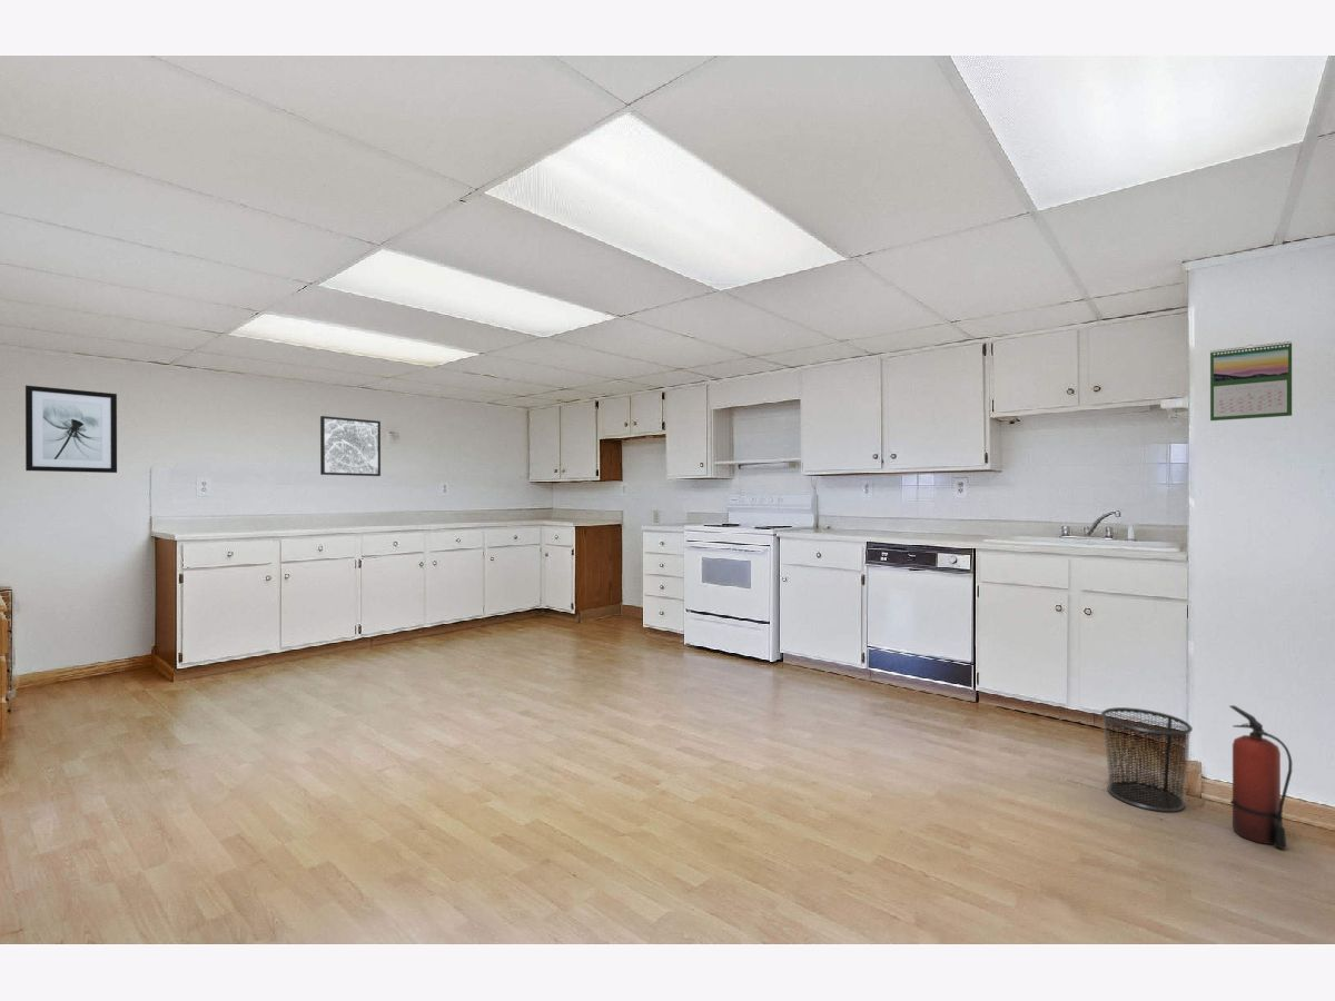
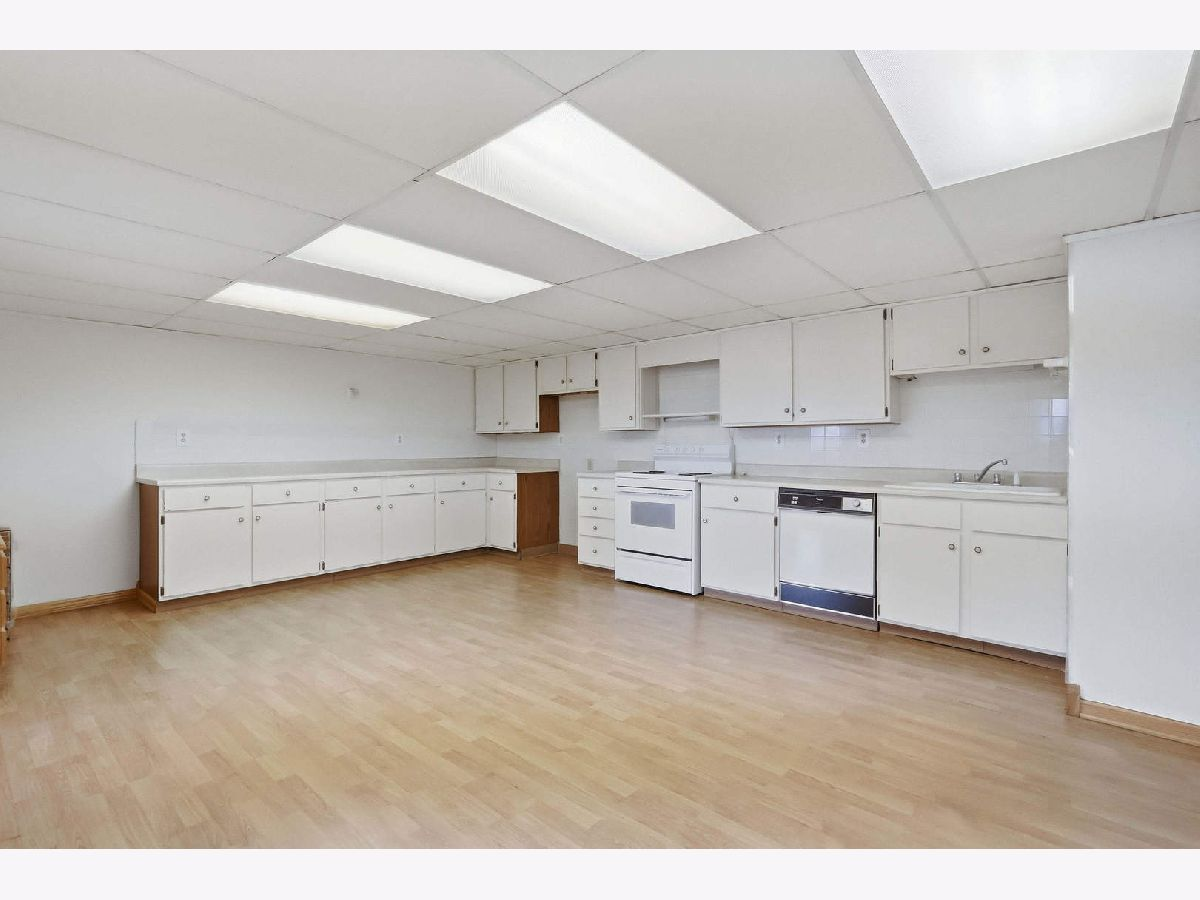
- wall art [24,384,118,474]
- fire extinguisher [1228,704,1293,850]
- wall art [319,415,382,477]
- calendar [1209,340,1293,422]
- trash can [1100,706,1194,813]
